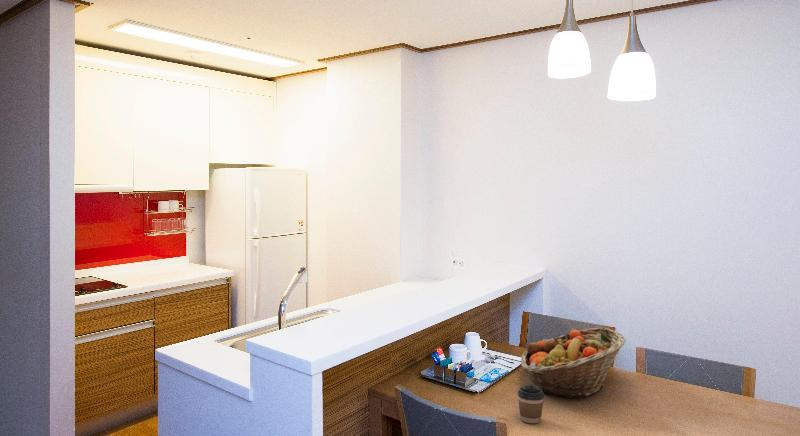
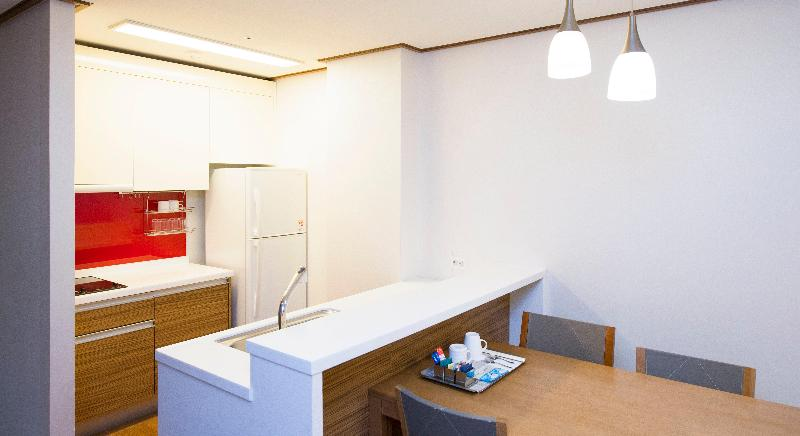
- fruit basket [520,327,627,399]
- coffee cup [517,384,545,424]
